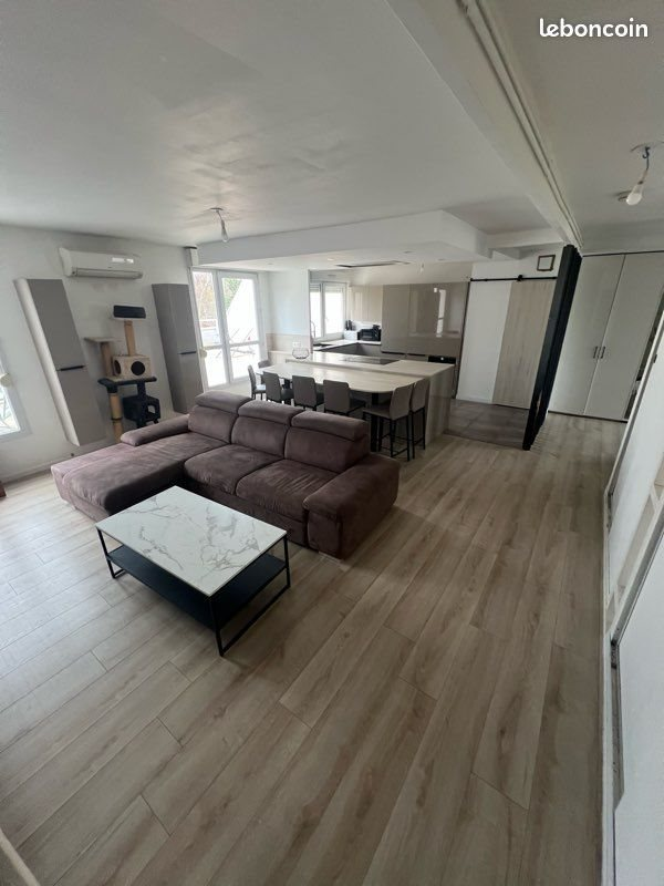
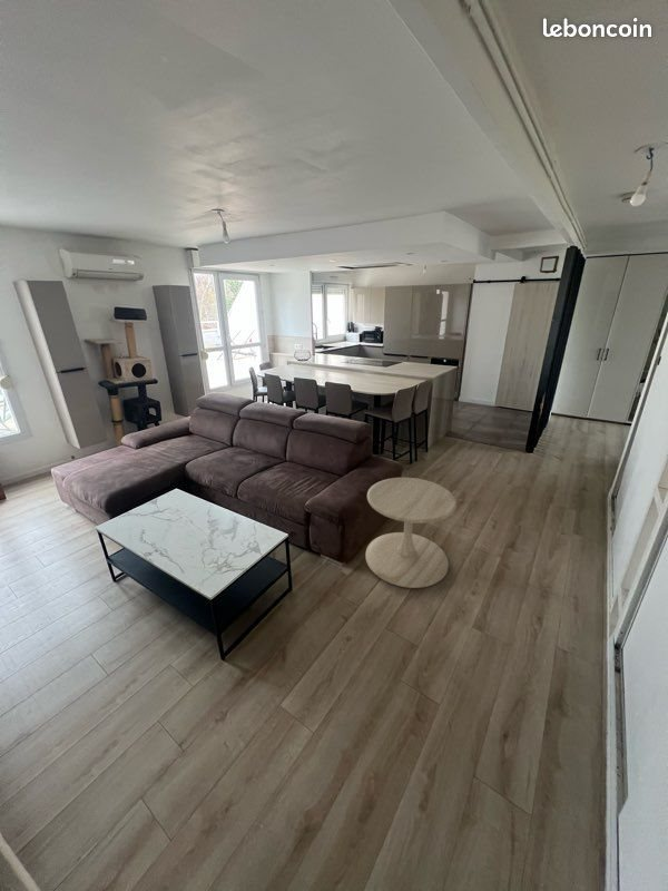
+ side table [364,477,458,589]
